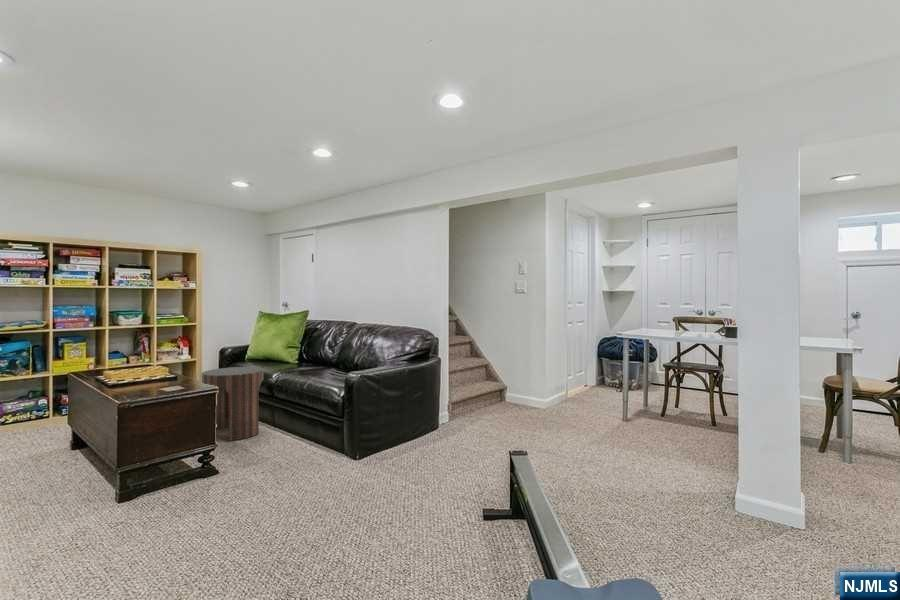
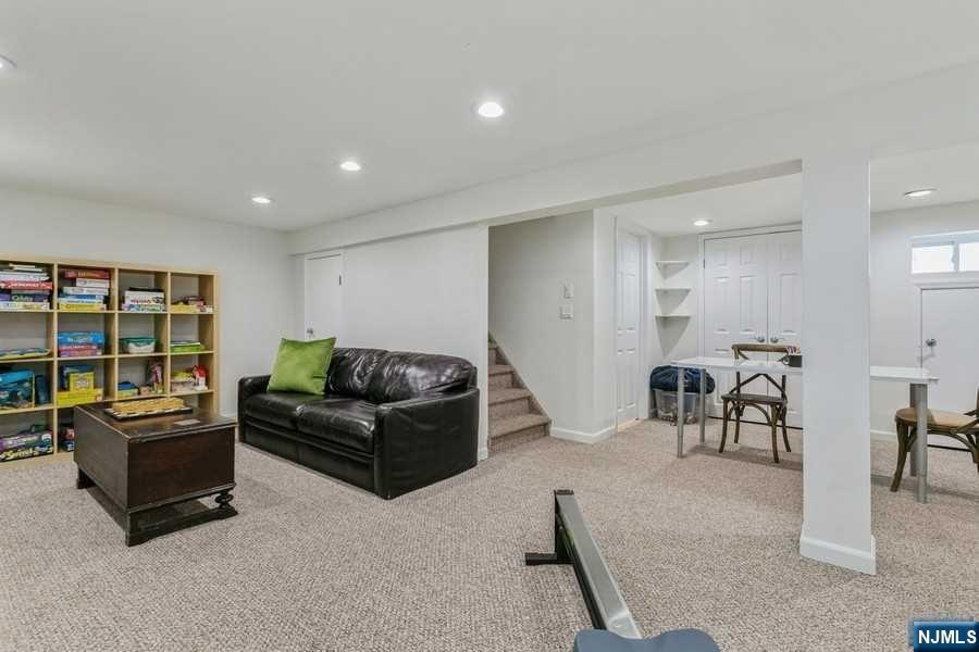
- side table [200,366,264,442]
